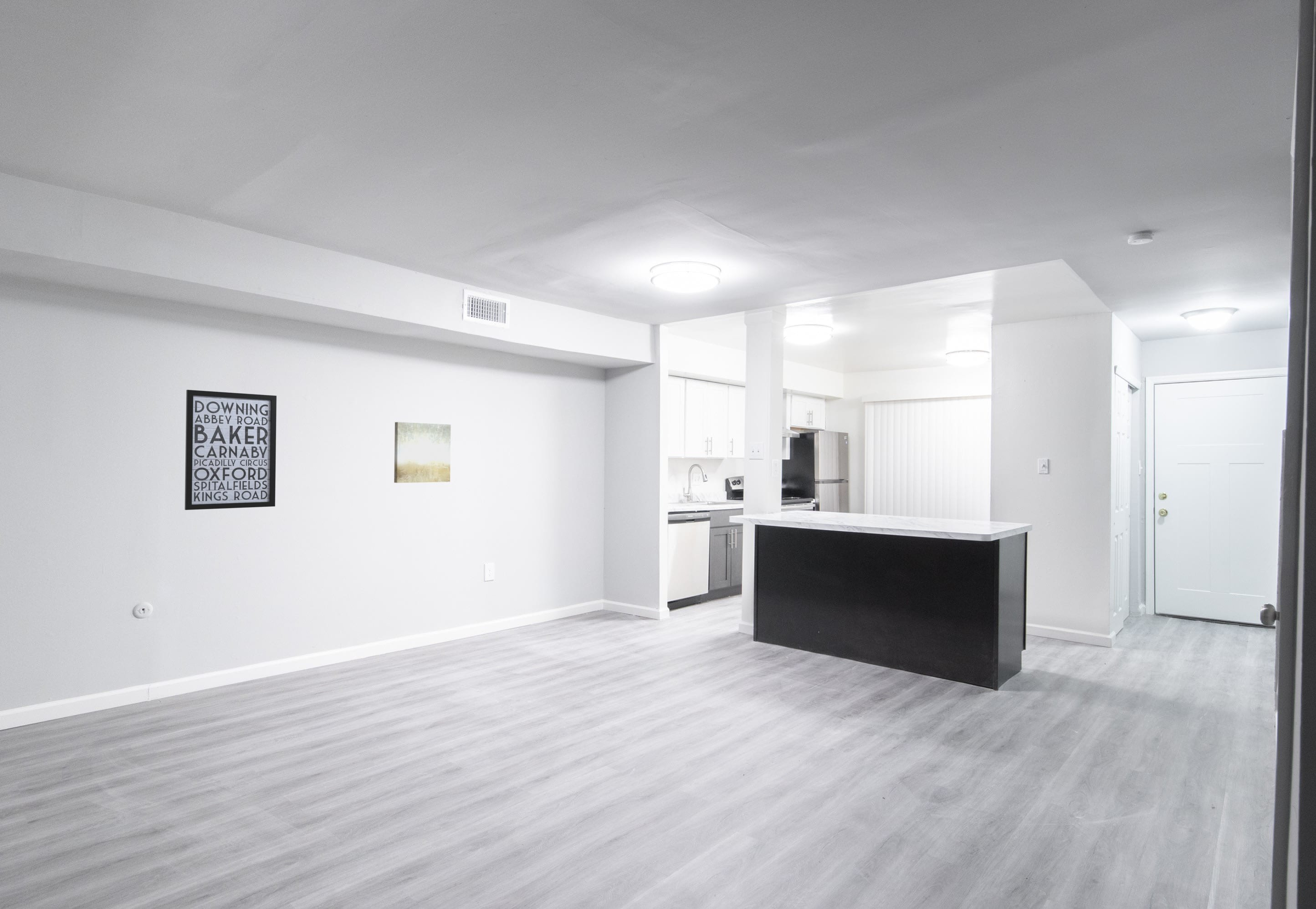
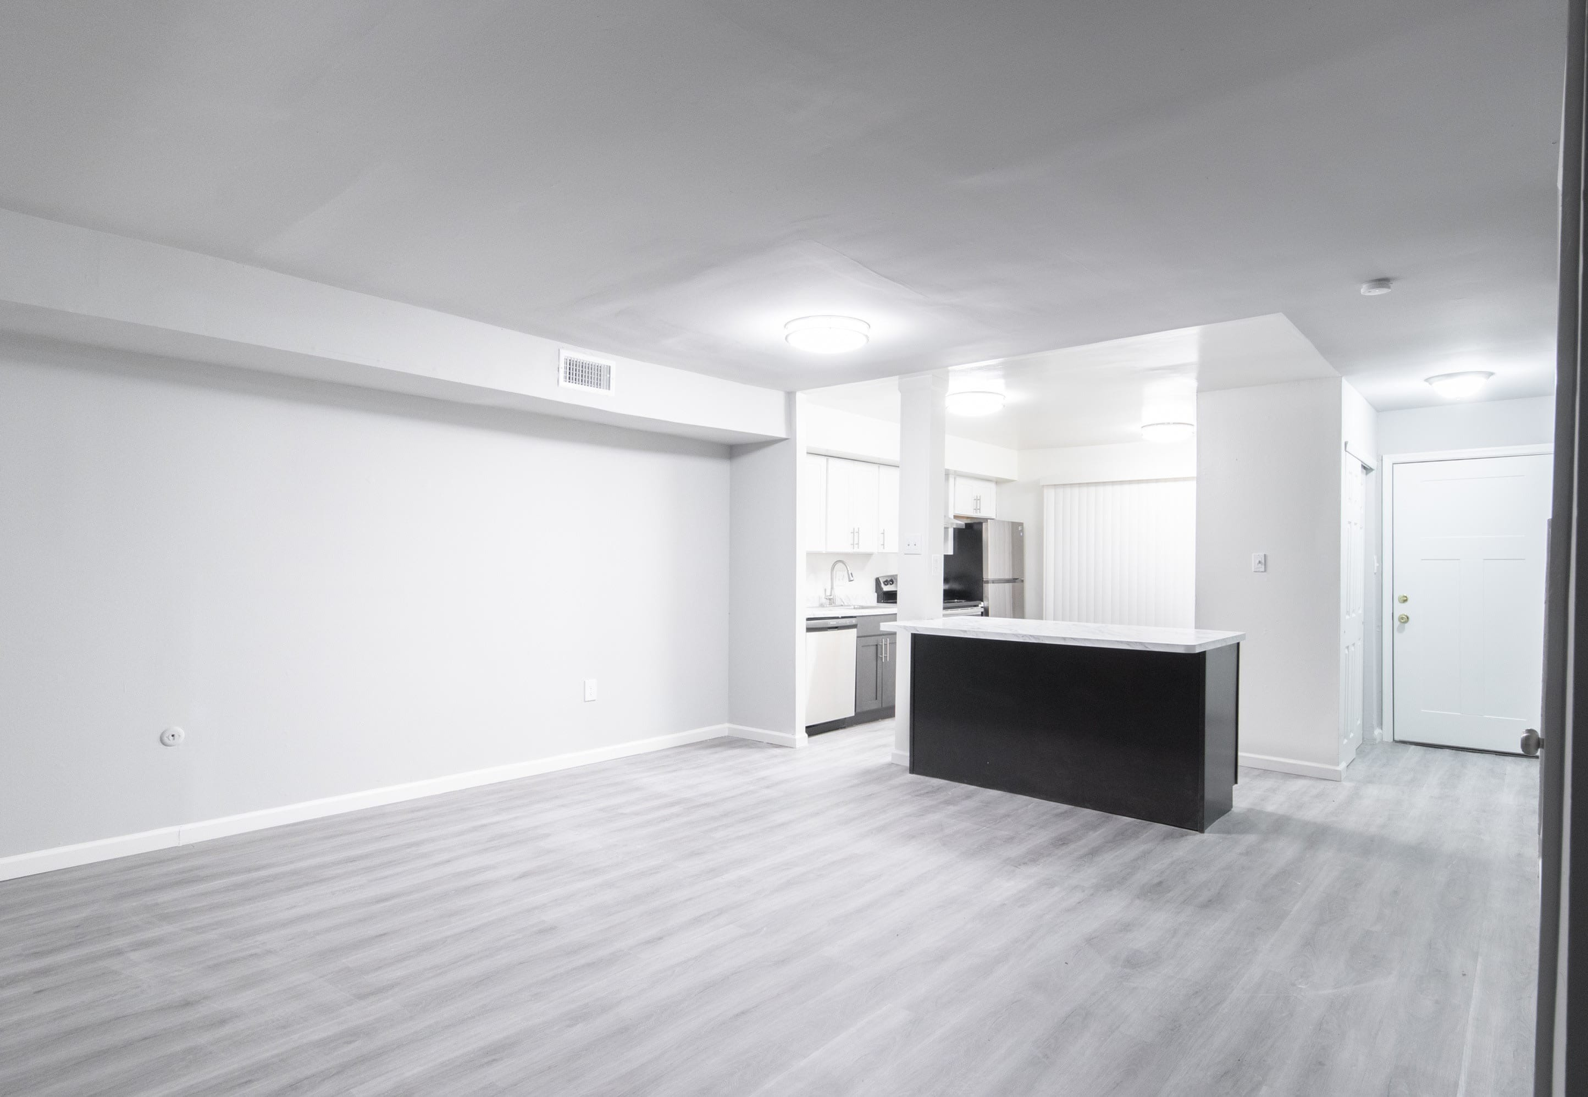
- wall art [184,389,277,510]
- wall art [394,421,451,483]
